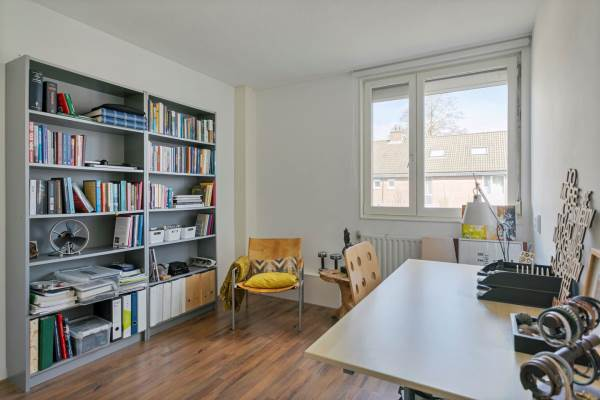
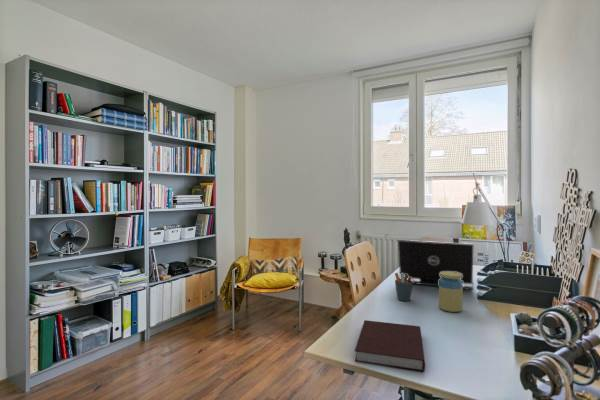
+ pen holder [394,272,414,302]
+ notebook [354,319,426,372]
+ laptop [397,239,475,291]
+ jar [438,272,464,313]
